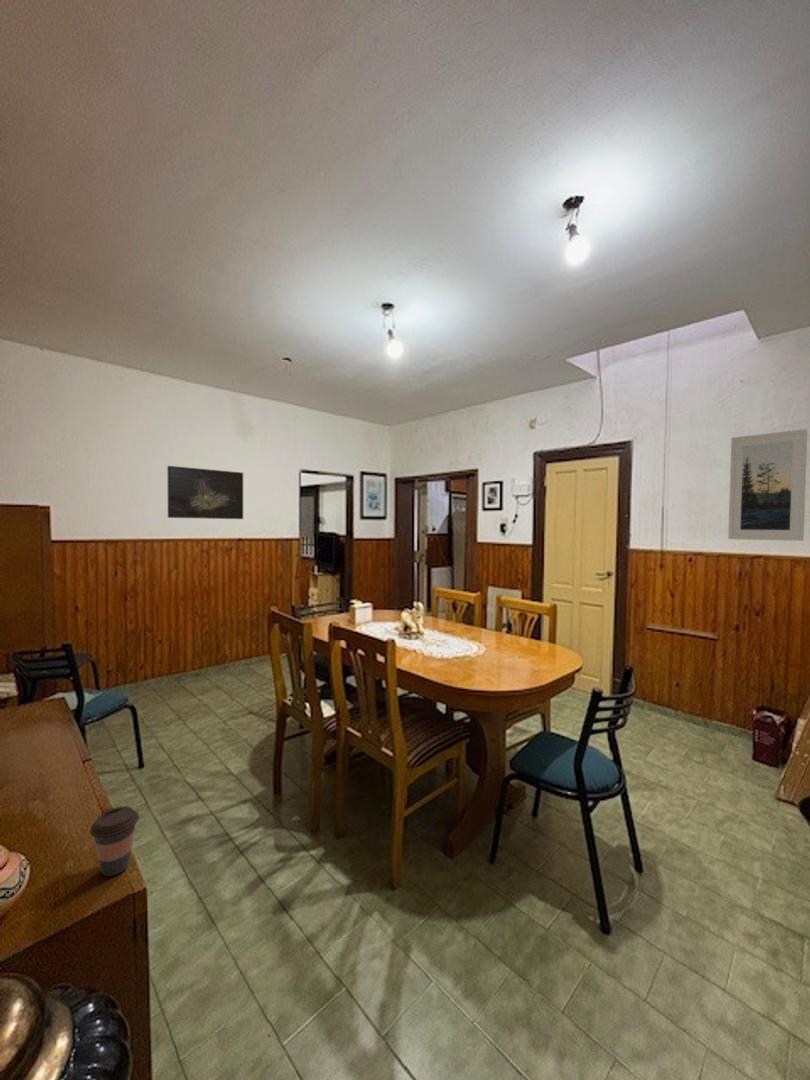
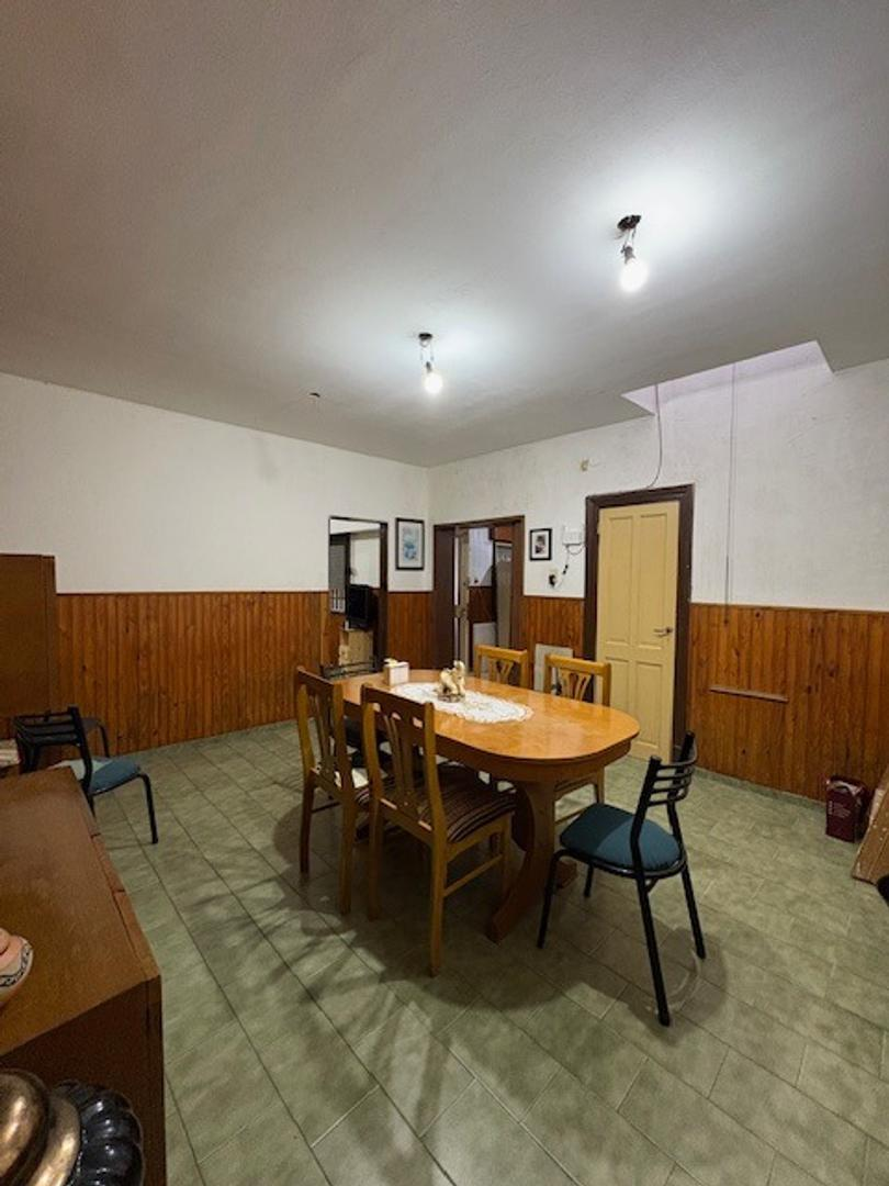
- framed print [727,428,808,542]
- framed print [166,465,244,520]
- coffee cup [89,805,140,877]
